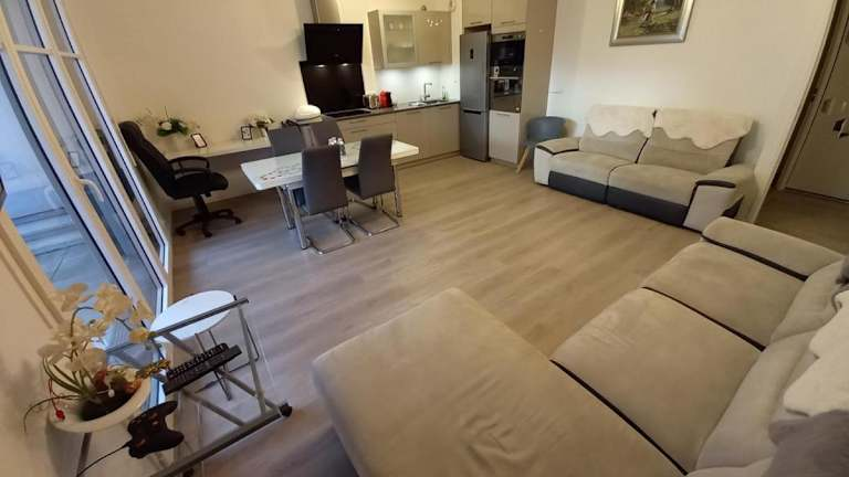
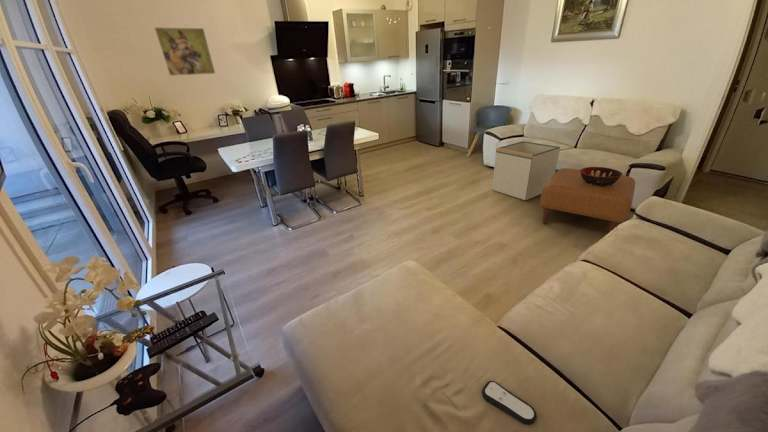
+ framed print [153,26,216,77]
+ ottoman [539,167,636,233]
+ decorative bowl [579,166,623,186]
+ remote control [481,380,538,426]
+ storage bin [491,140,561,201]
